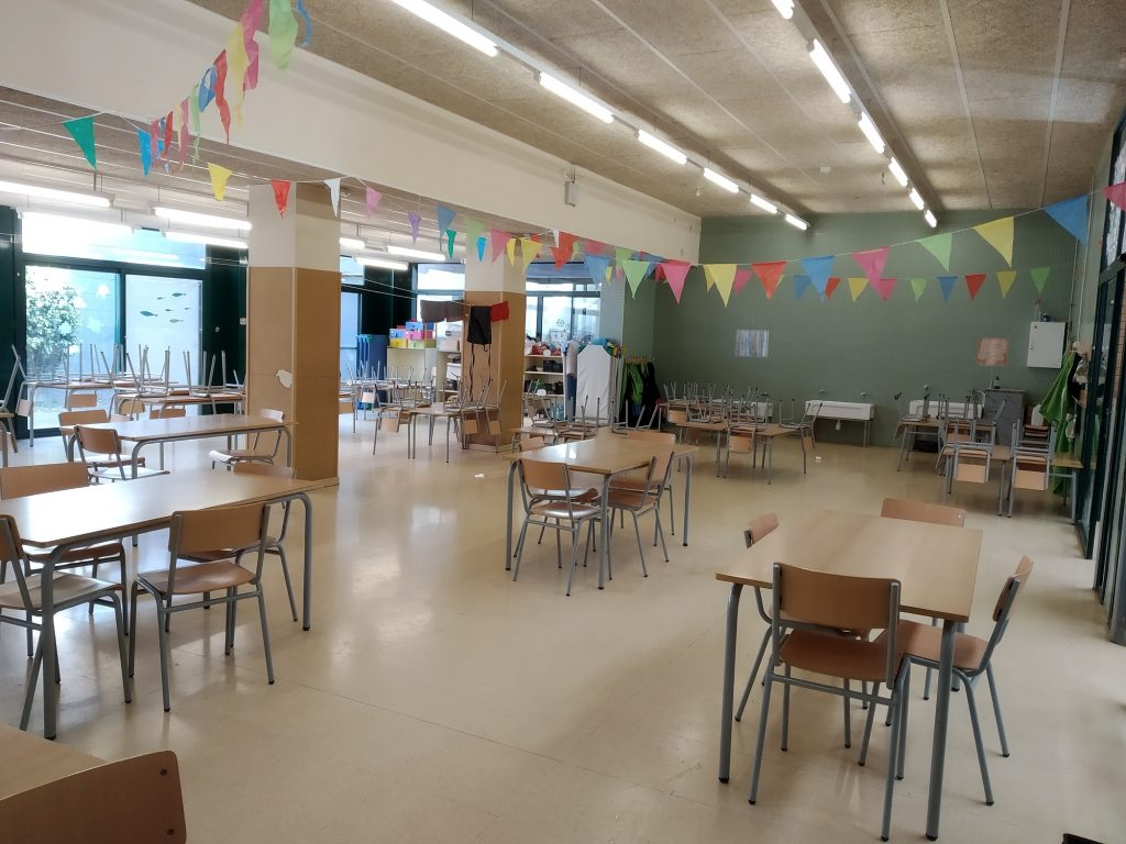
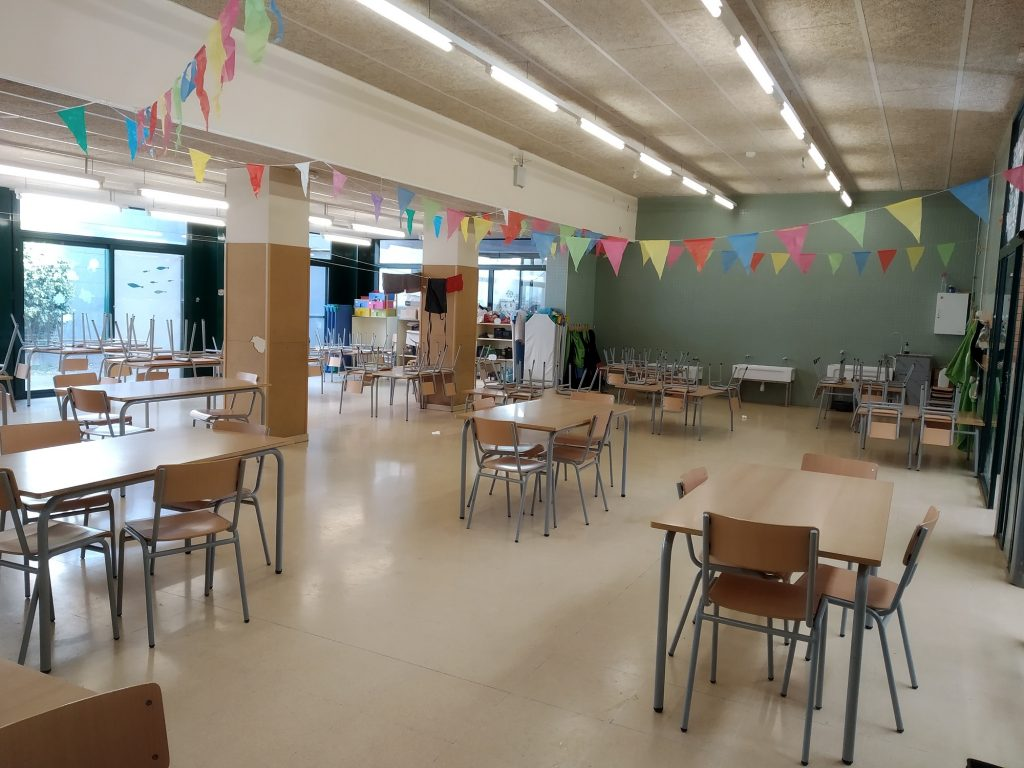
- wall art [975,337,1011,367]
- wall art [735,329,771,358]
